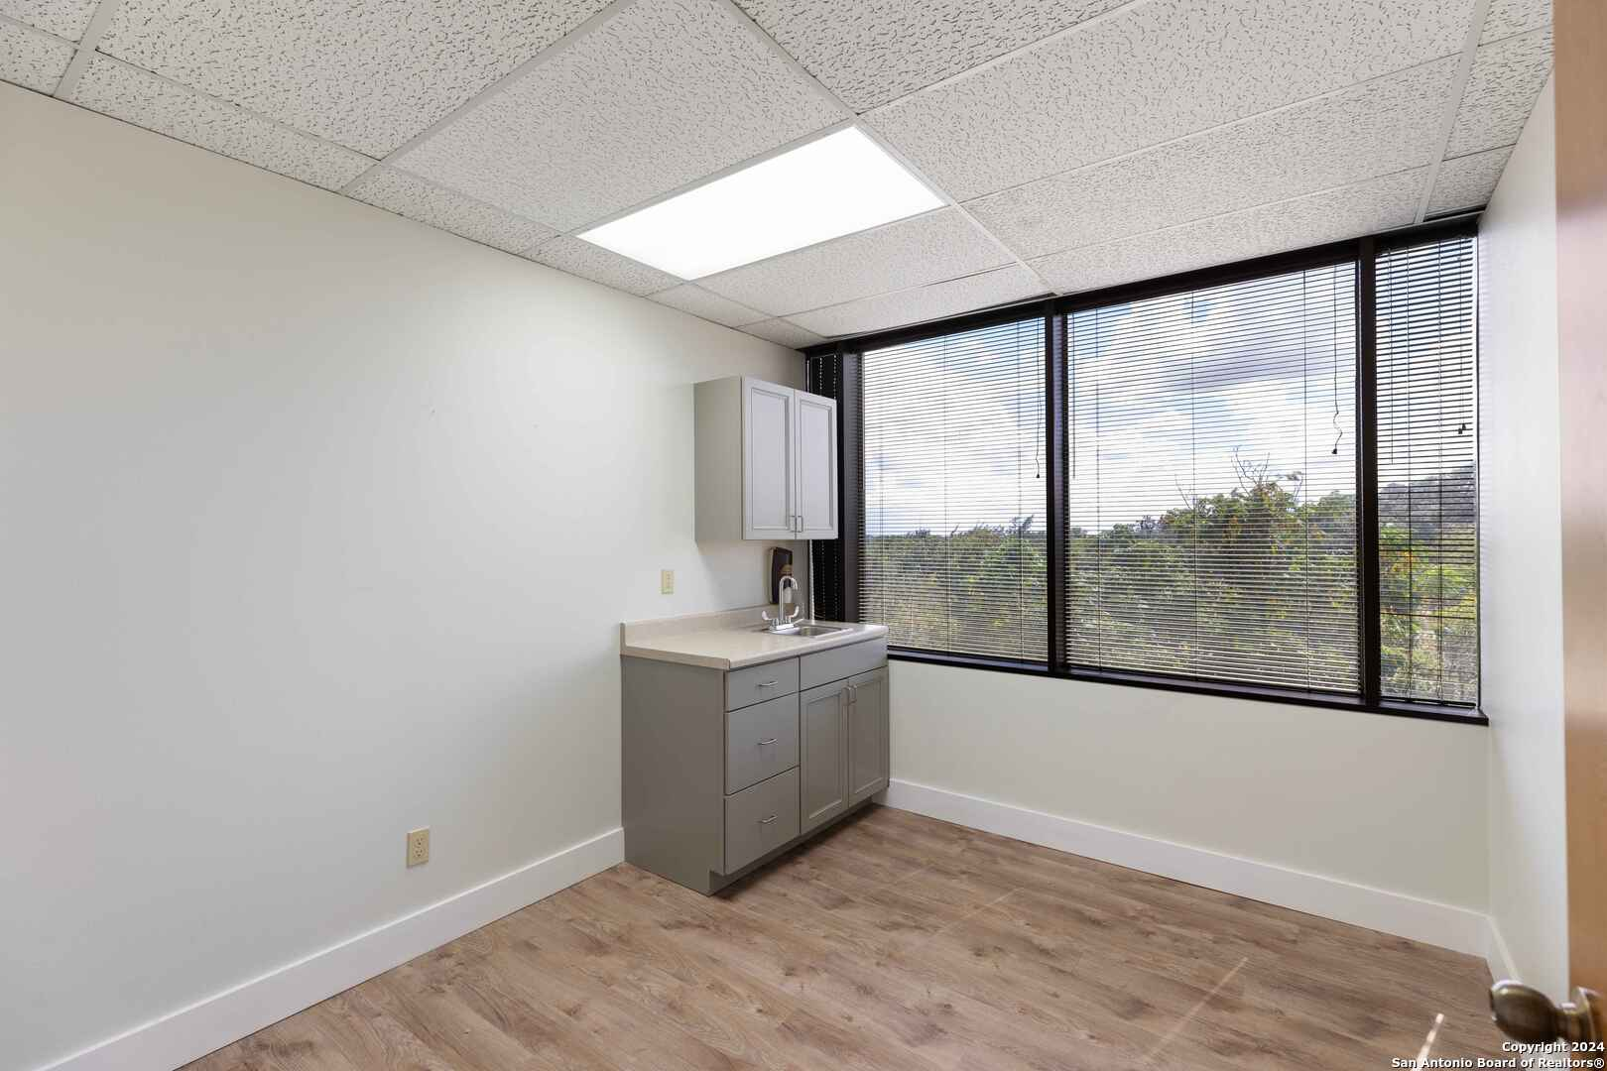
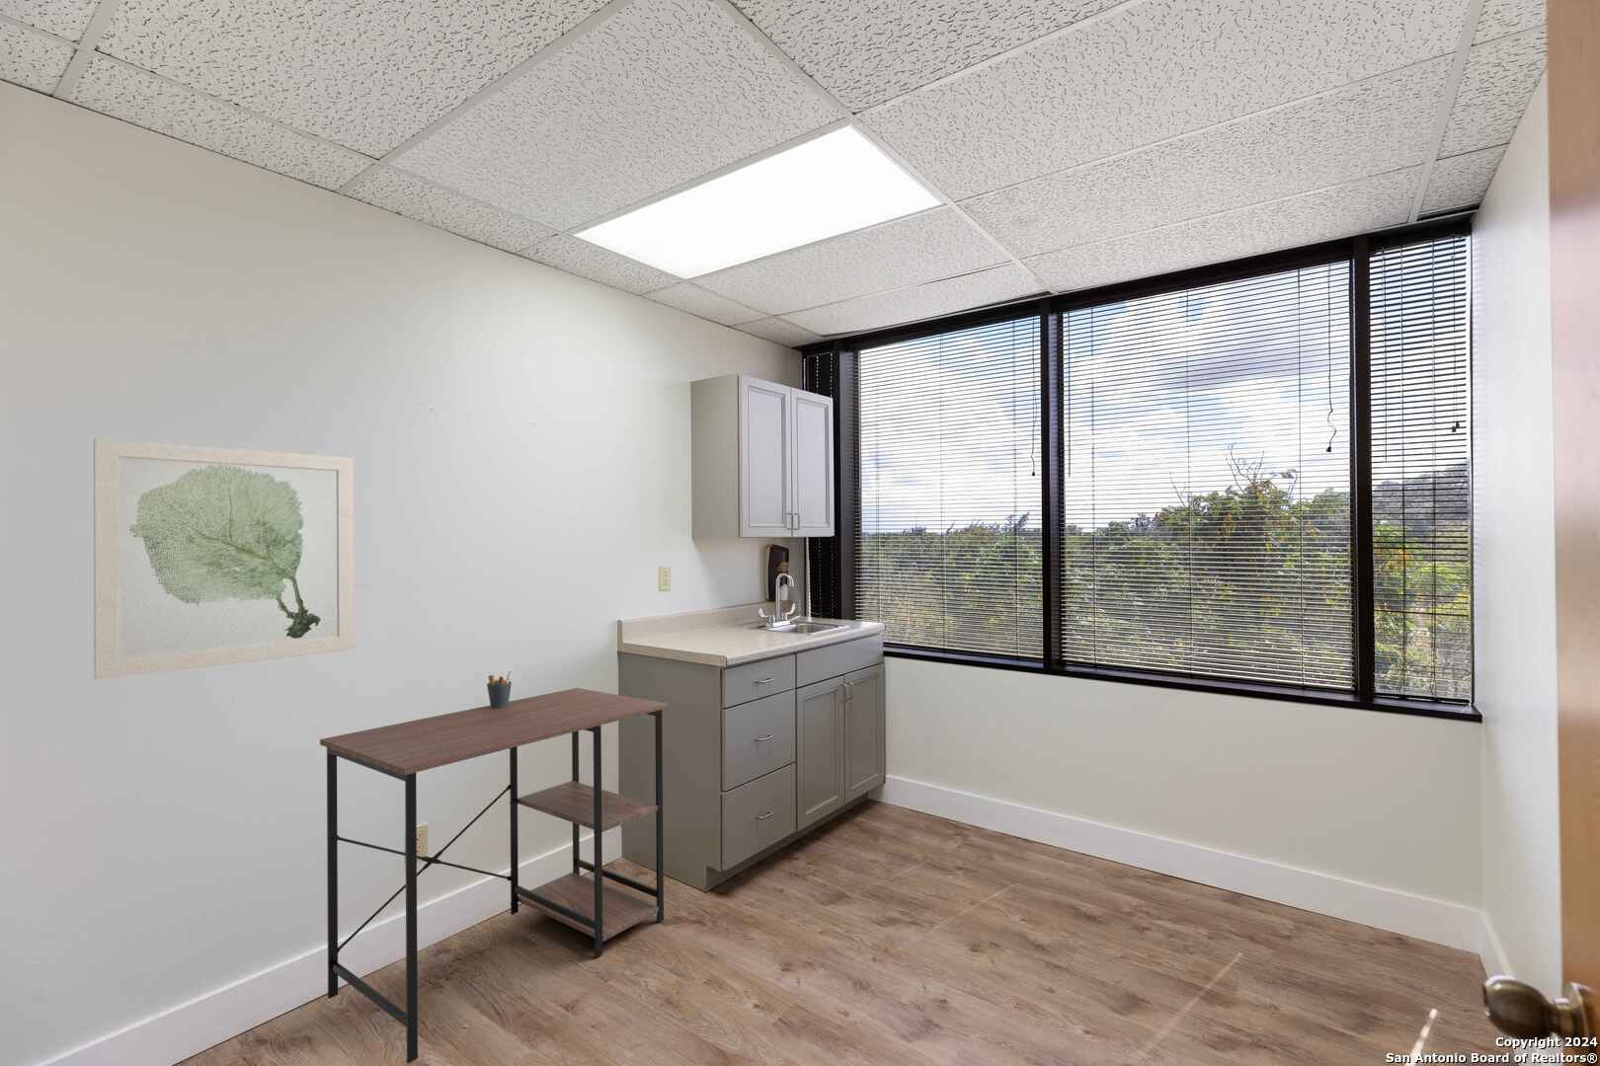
+ wall art [93,438,355,681]
+ pen holder [486,669,513,709]
+ desk [319,686,669,1064]
